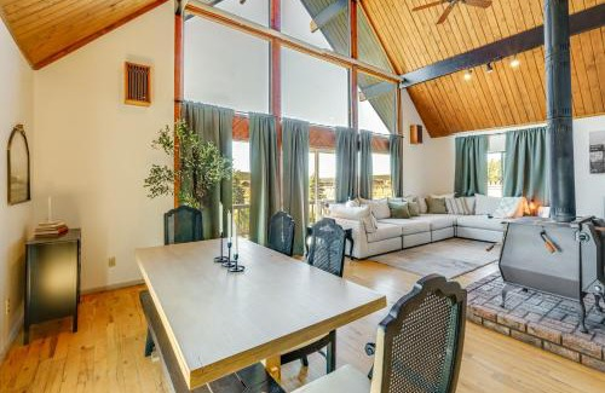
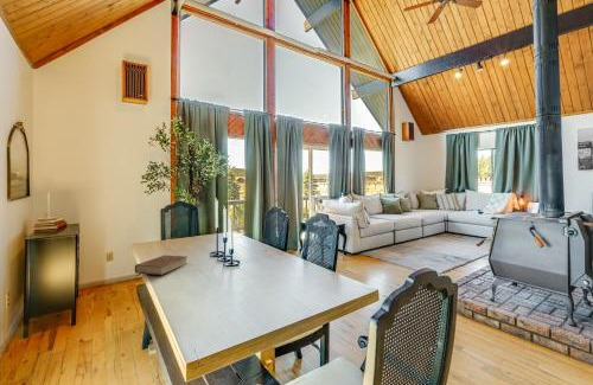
+ book [134,254,189,277]
